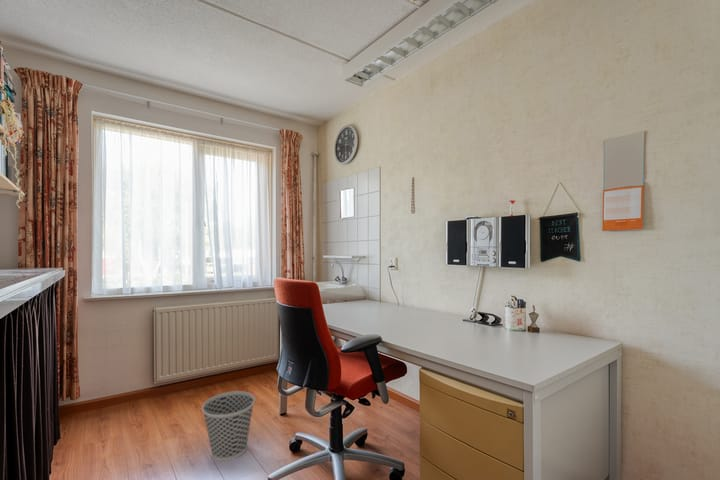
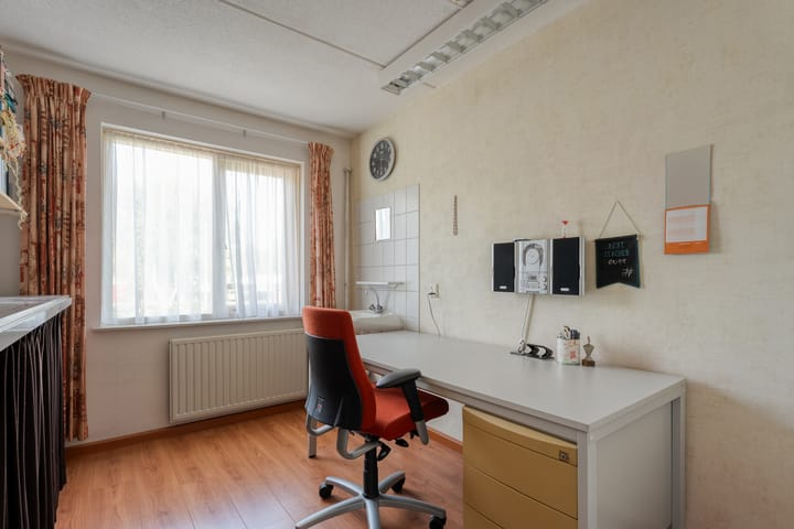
- wastebasket [201,390,256,462]
